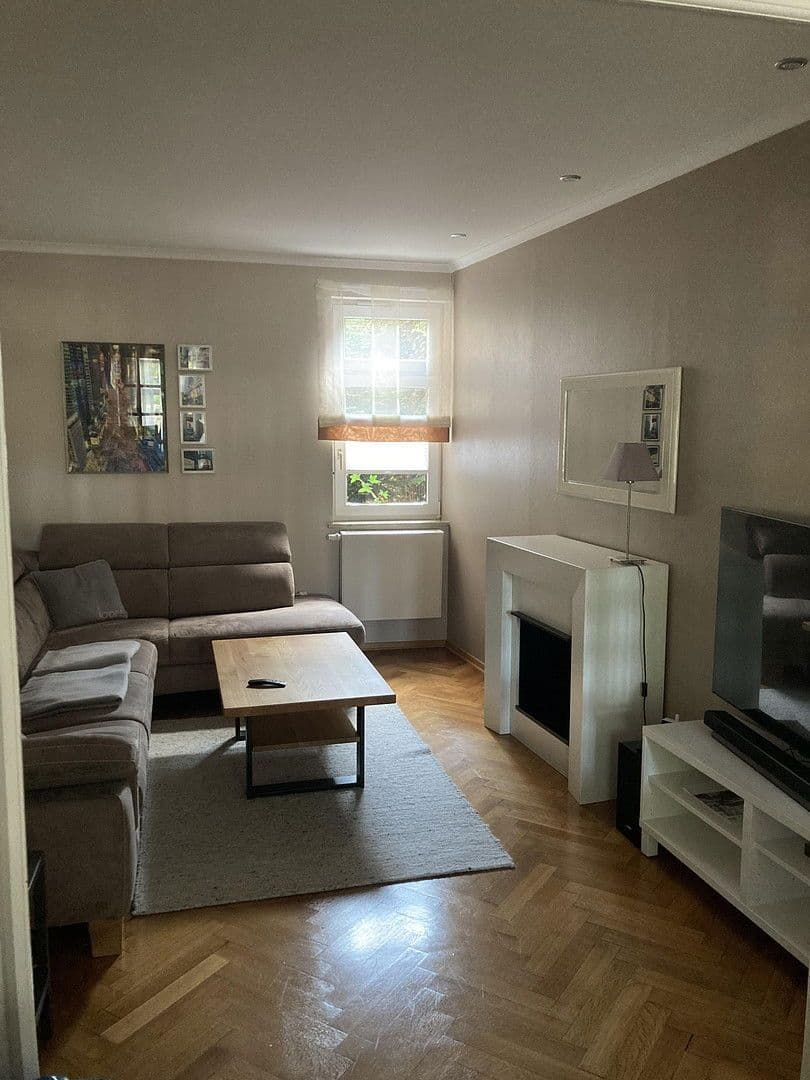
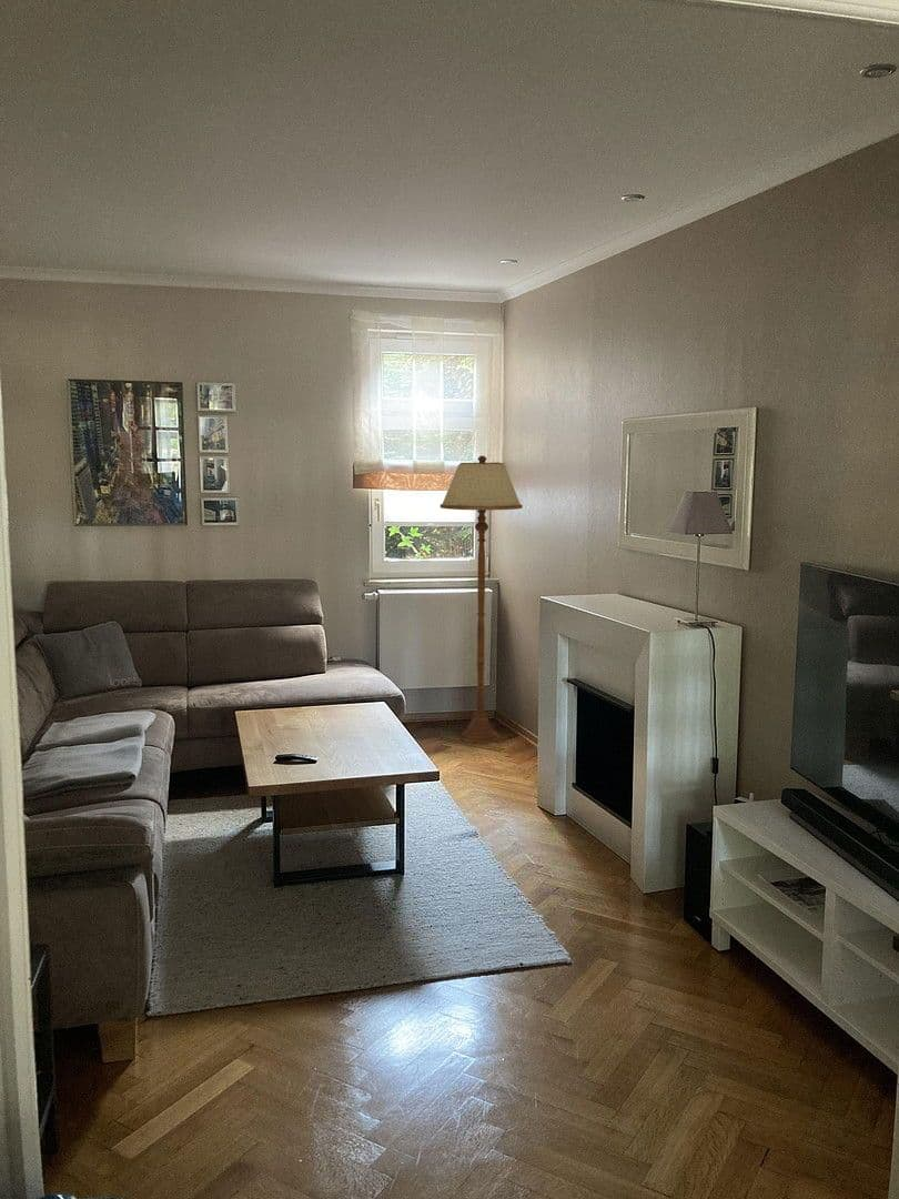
+ floor lamp [440,455,524,745]
